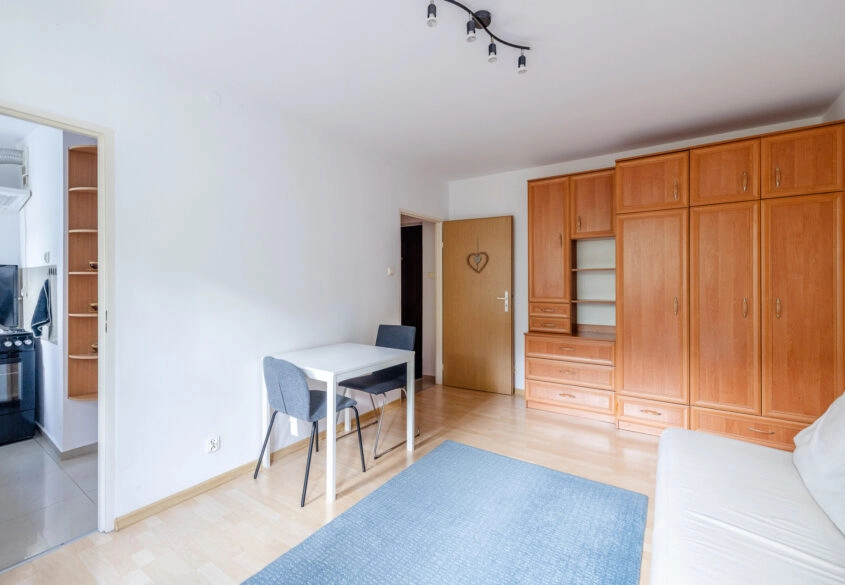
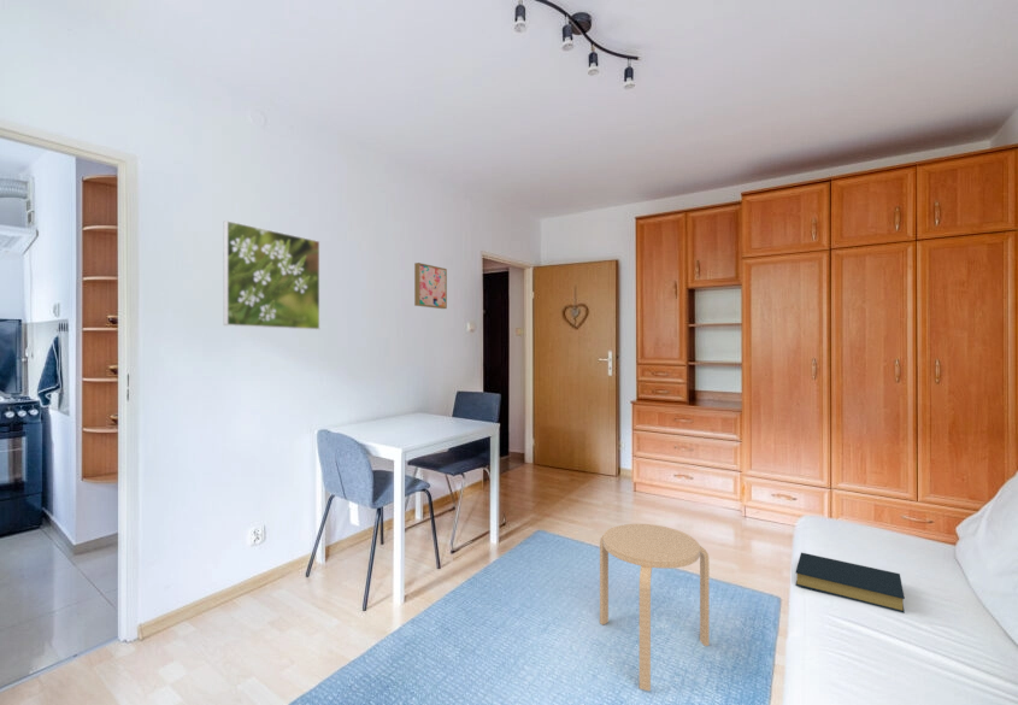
+ stool [599,523,711,692]
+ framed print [223,219,320,331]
+ wall art [413,262,448,310]
+ hardback book [794,552,906,615]
